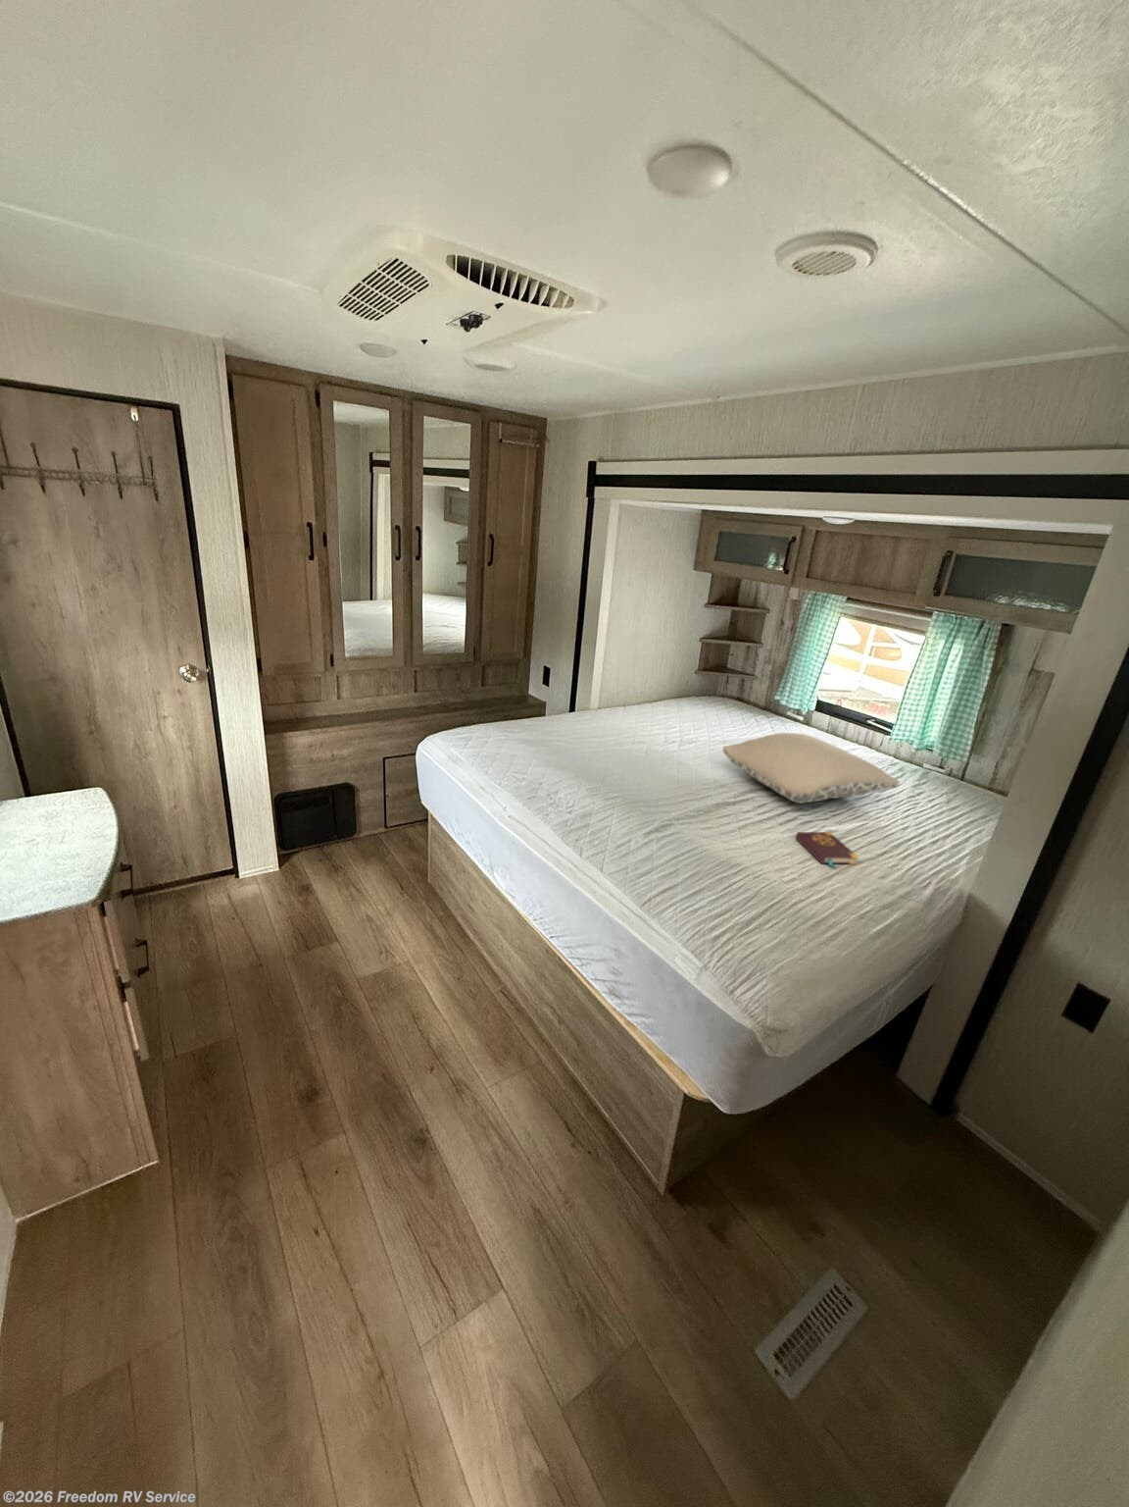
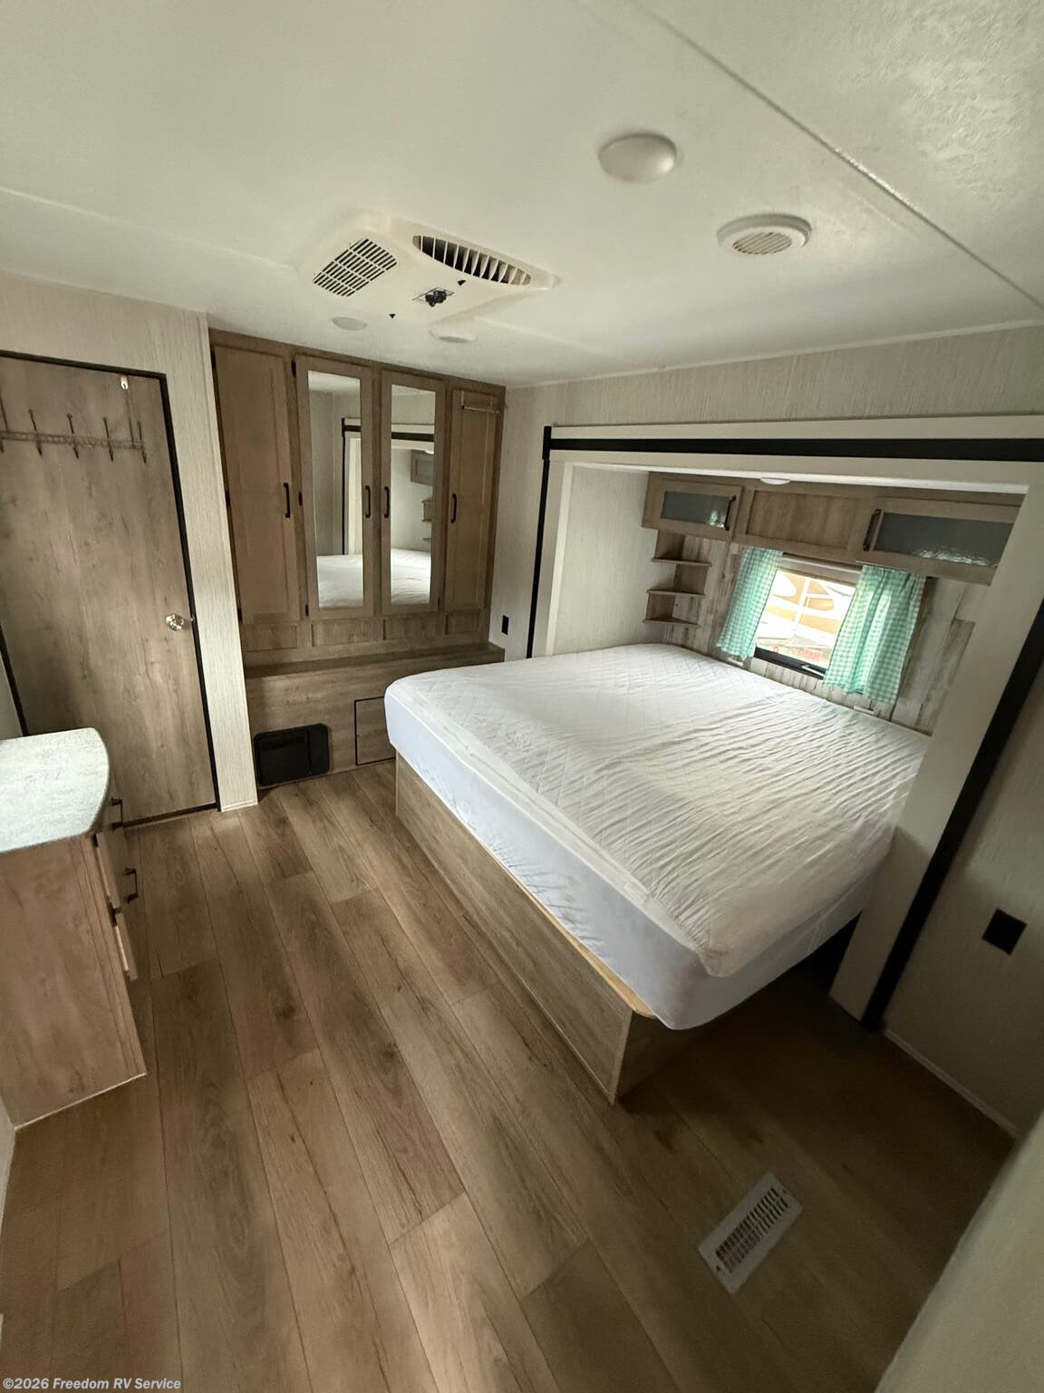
- book [795,831,861,869]
- pillow [722,732,900,805]
